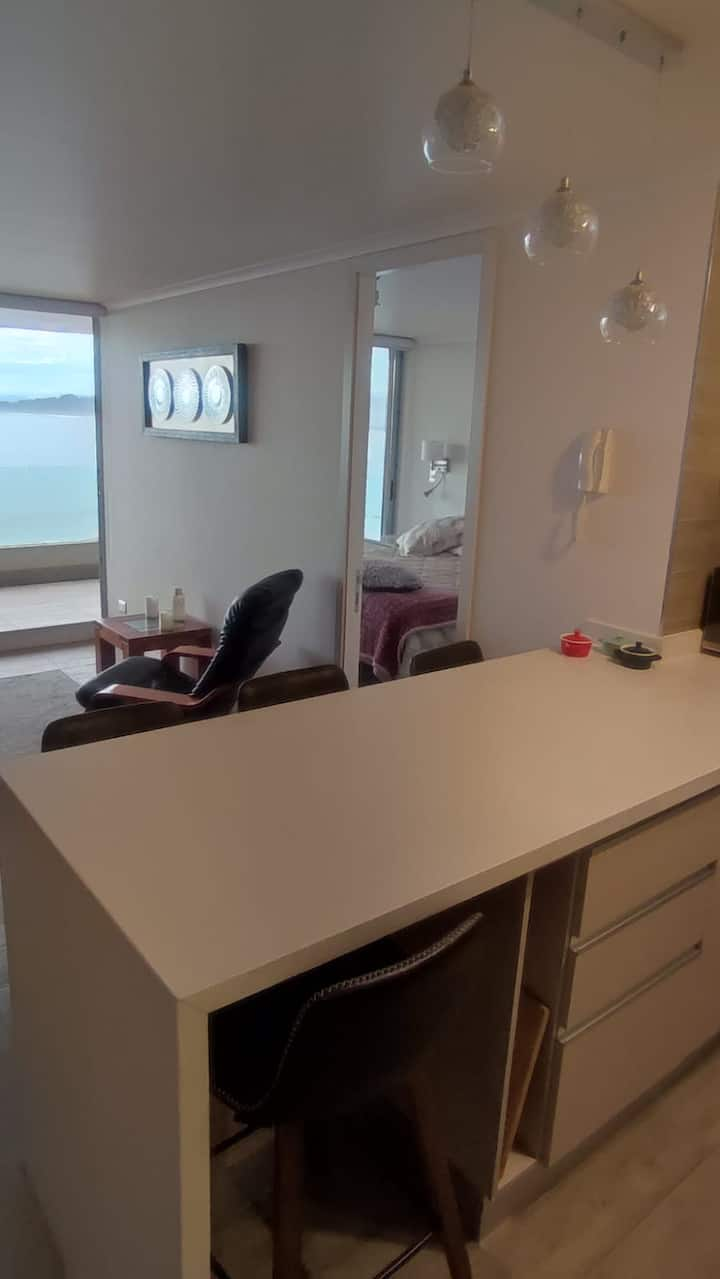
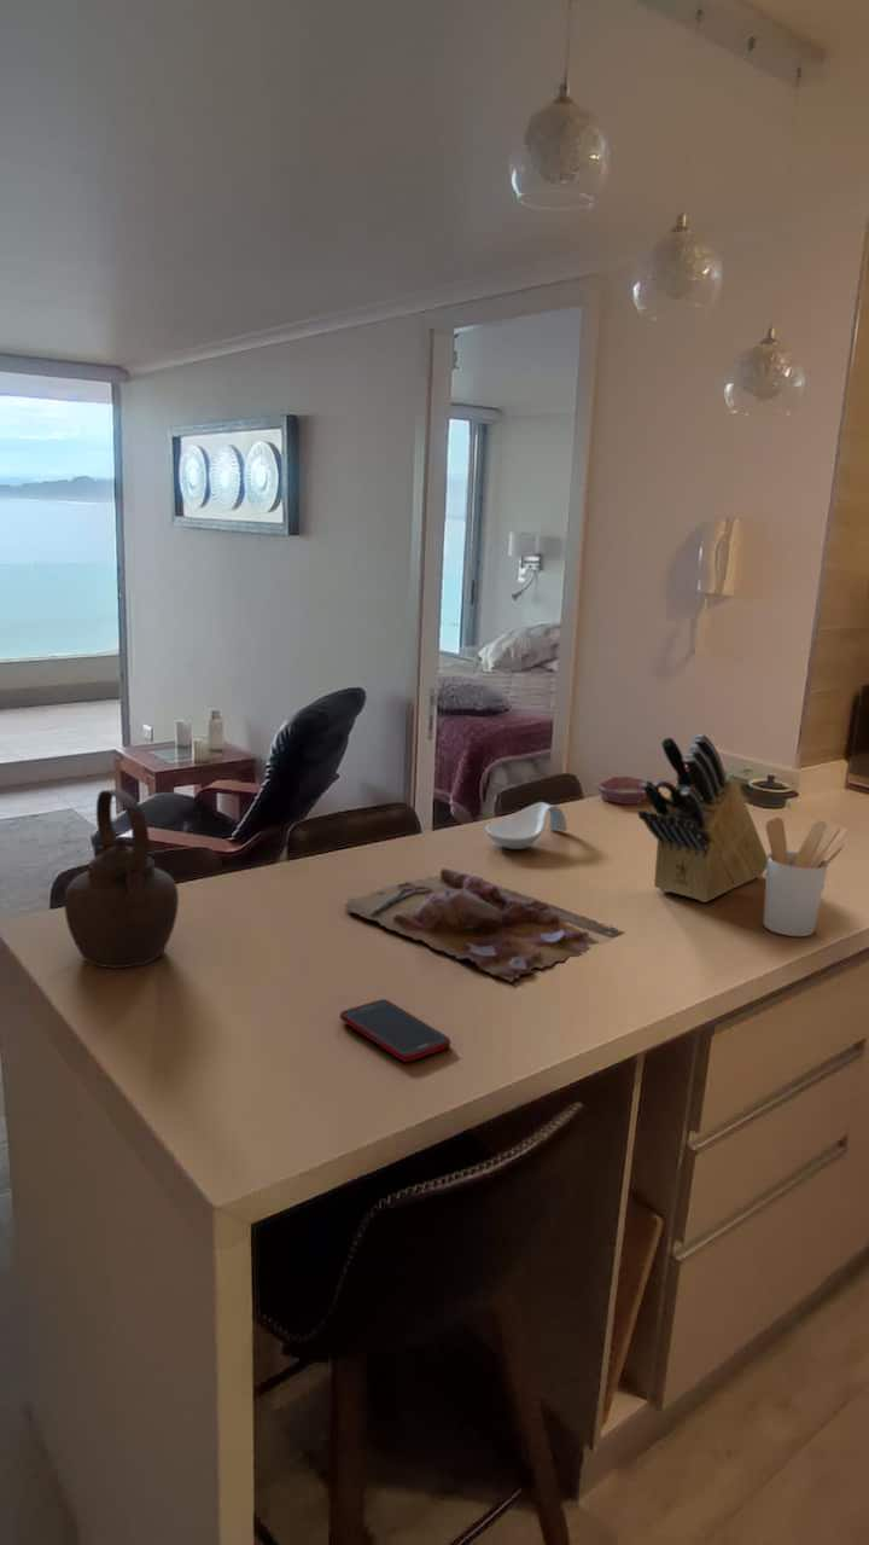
+ spoon rest [484,801,568,850]
+ teapot [64,788,180,969]
+ utensil holder [762,817,848,937]
+ bowl [595,776,658,805]
+ cutting board [343,867,626,982]
+ knife block [637,733,768,904]
+ cell phone [339,998,451,1063]
